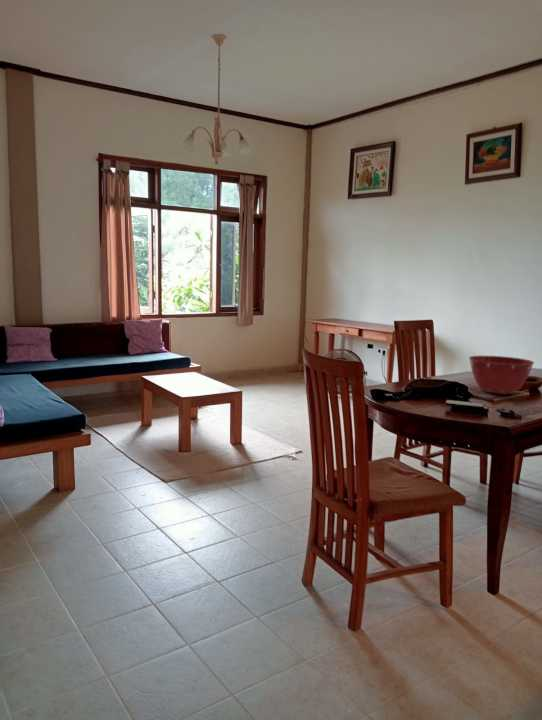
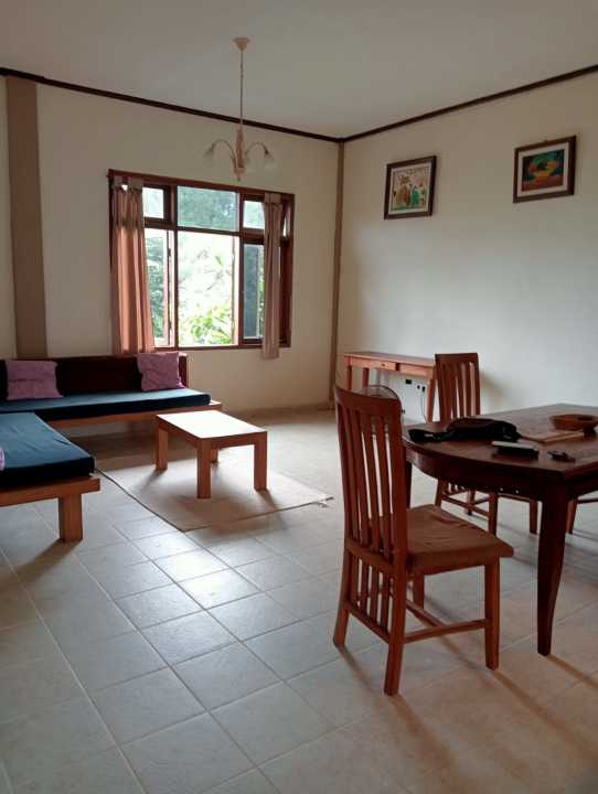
- mixing bowl [468,355,535,395]
